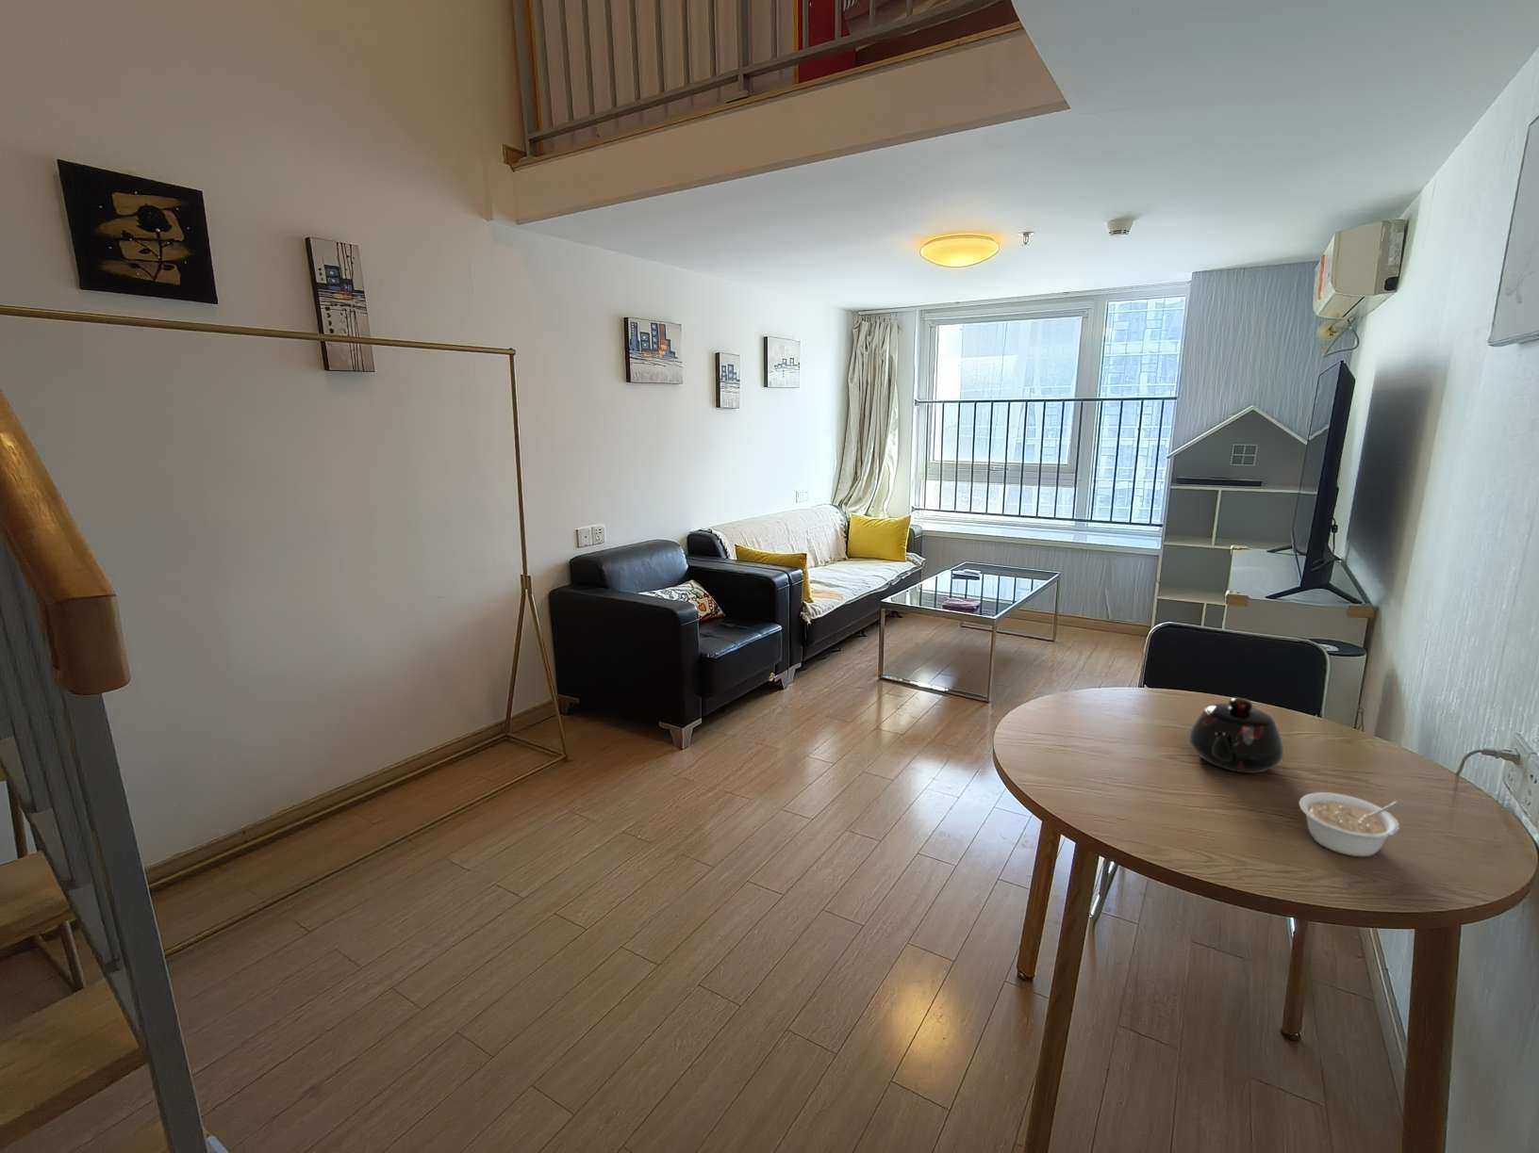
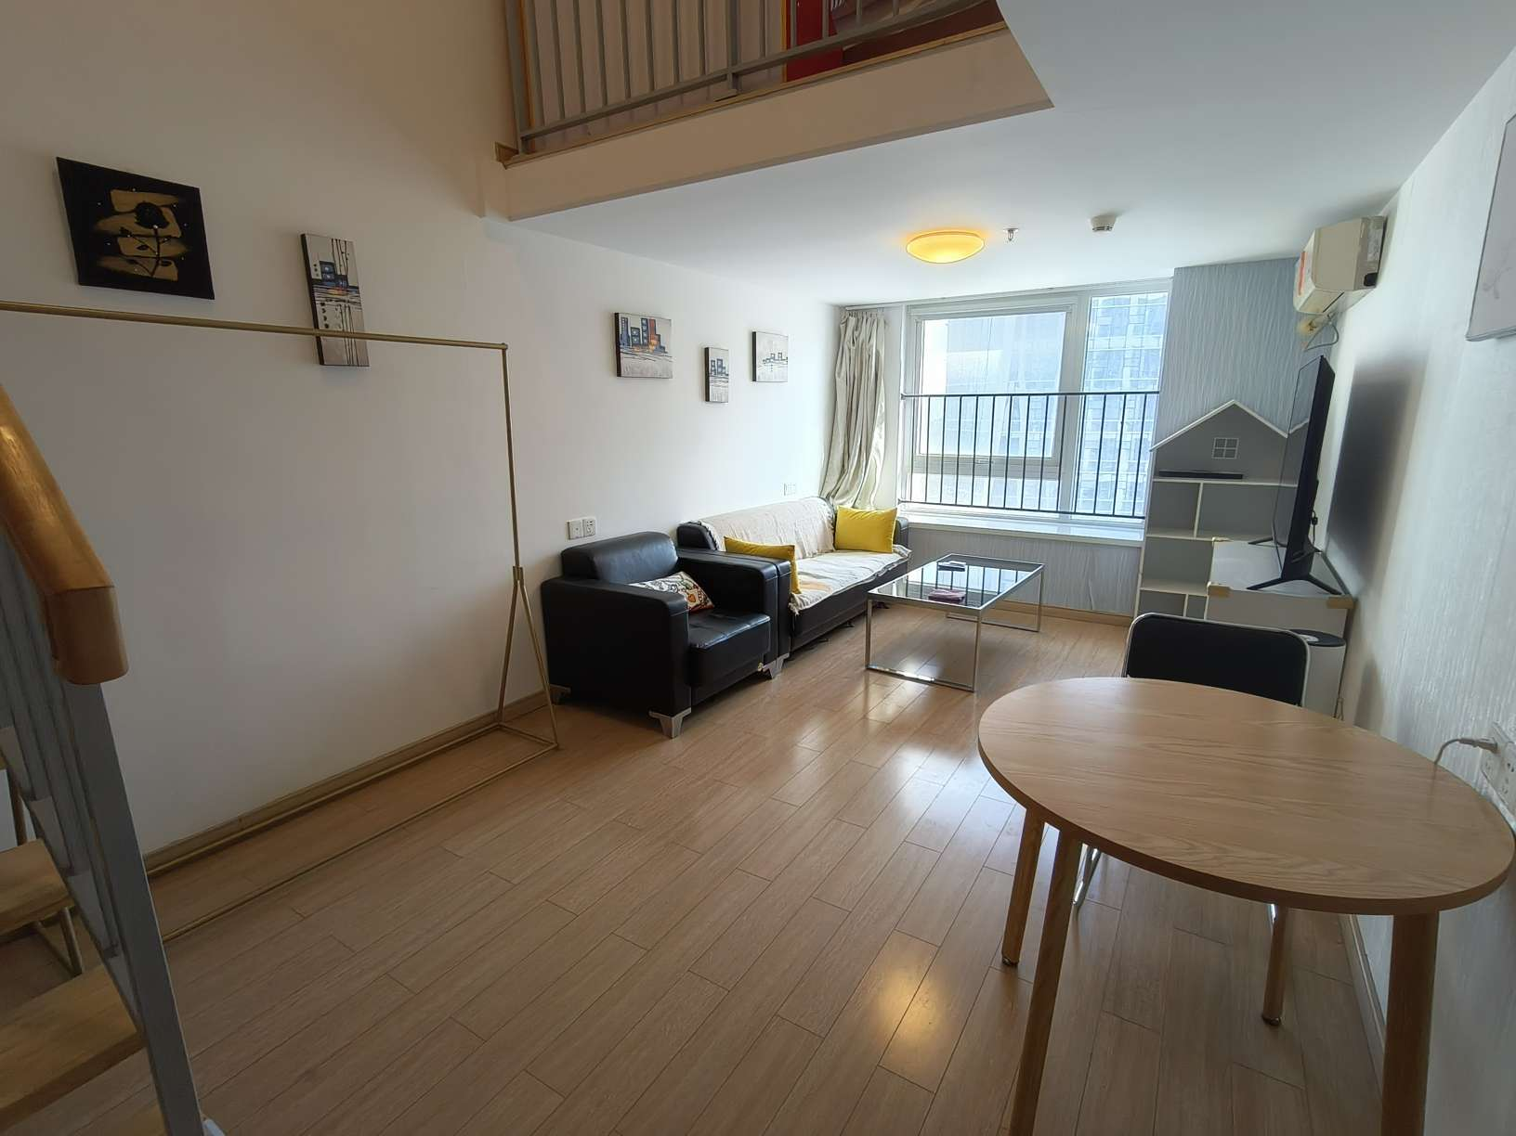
- teapot [1189,698,1285,774]
- legume [1299,791,1404,857]
